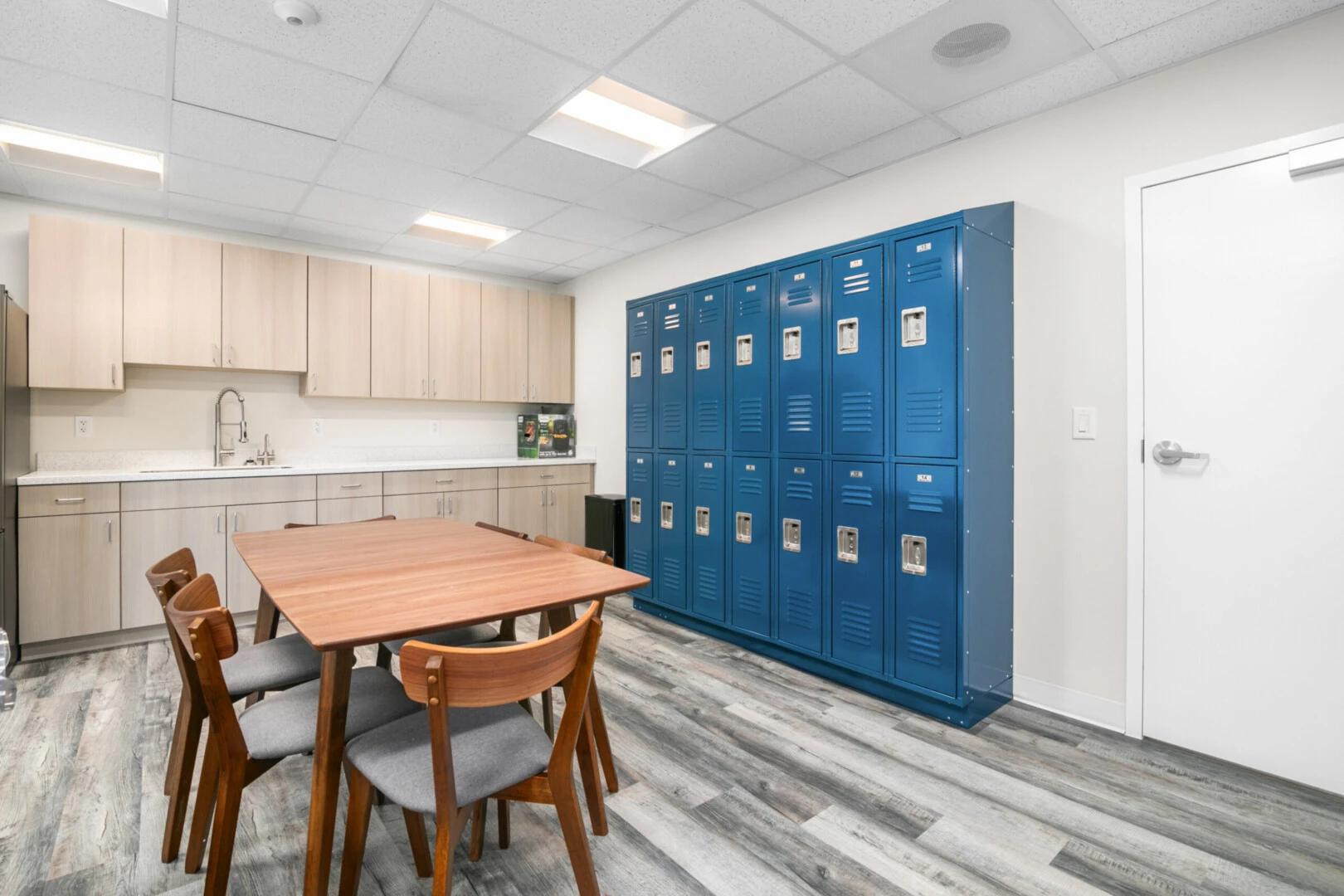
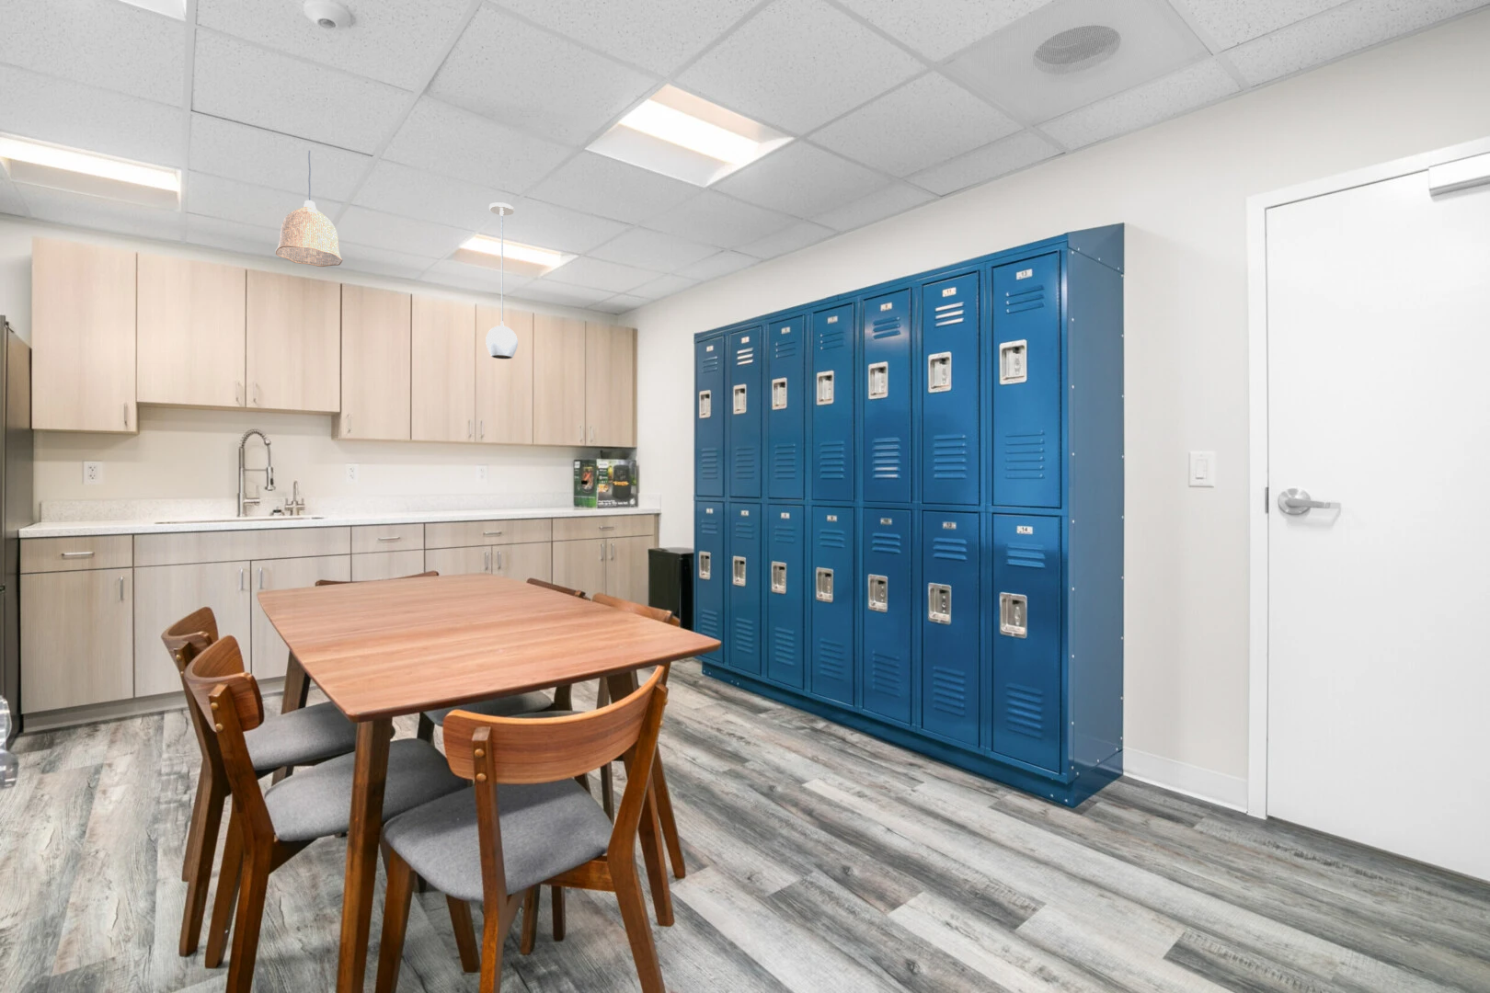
+ pendant lamp [274,150,344,267]
+ light fixture [484,202,519,359]
